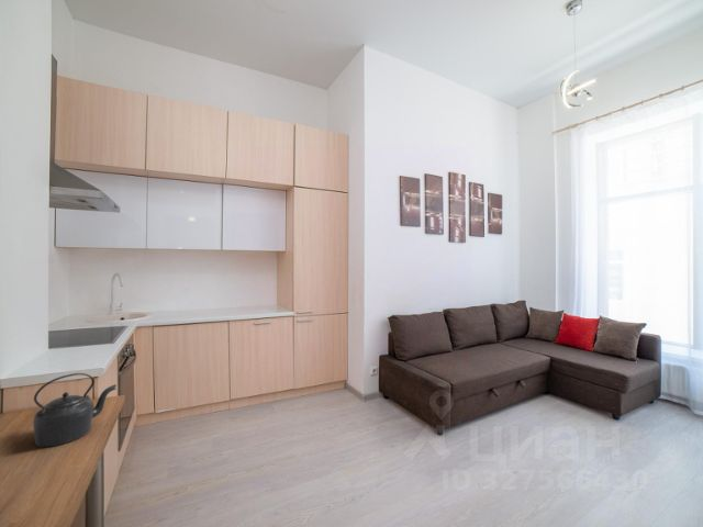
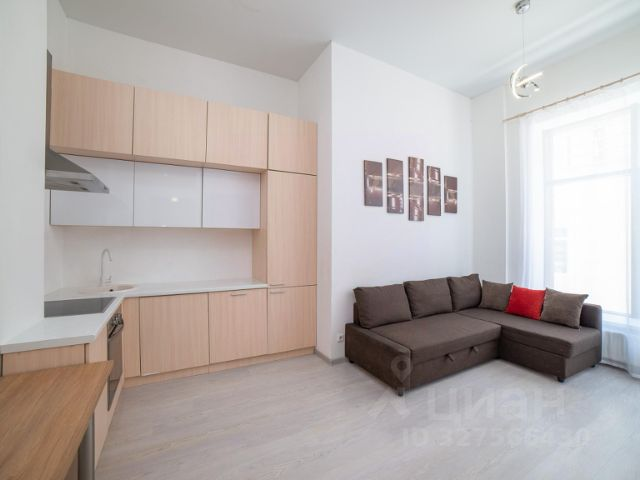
- kettle [32,372,118,448]
